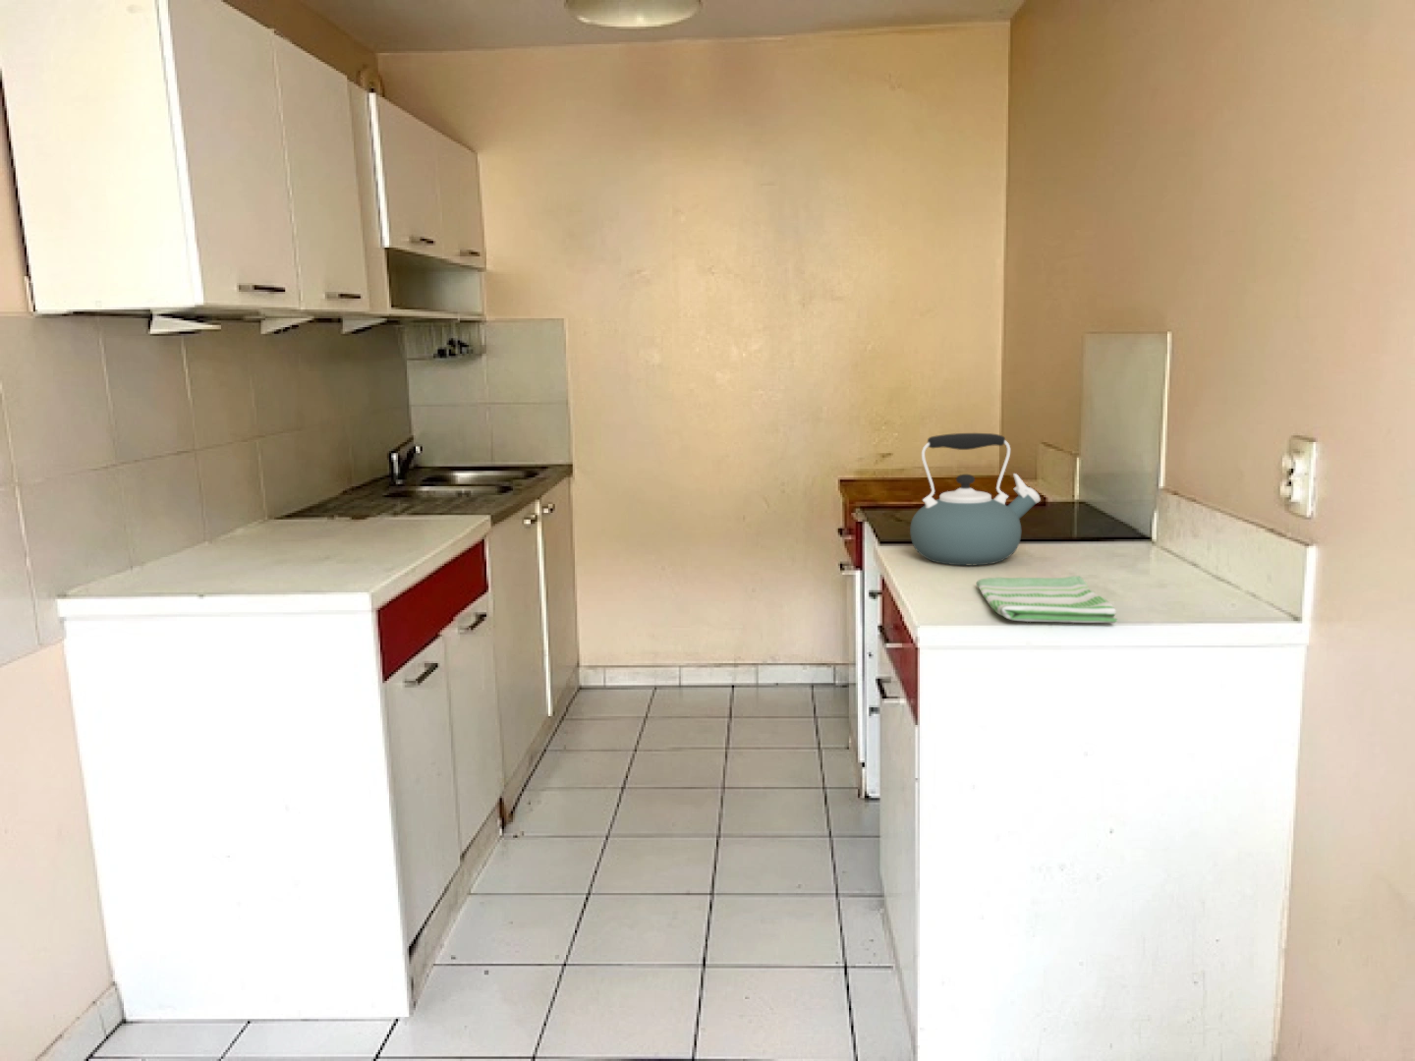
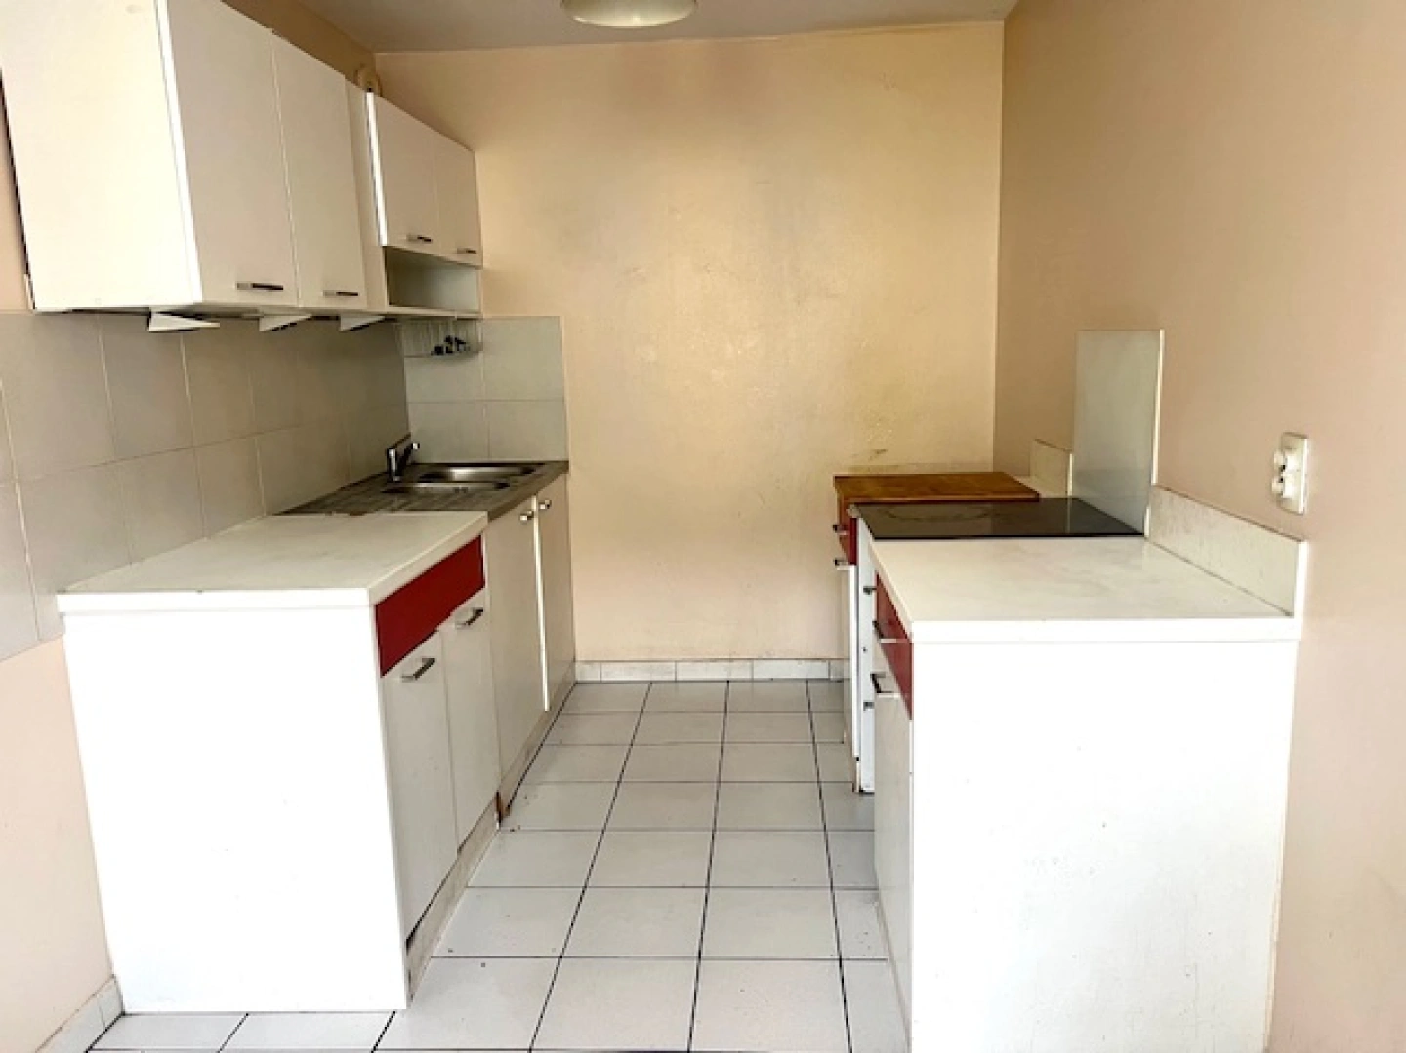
- kettle [909,432,1042,566]
- dish towel [975,575,1119,624]
